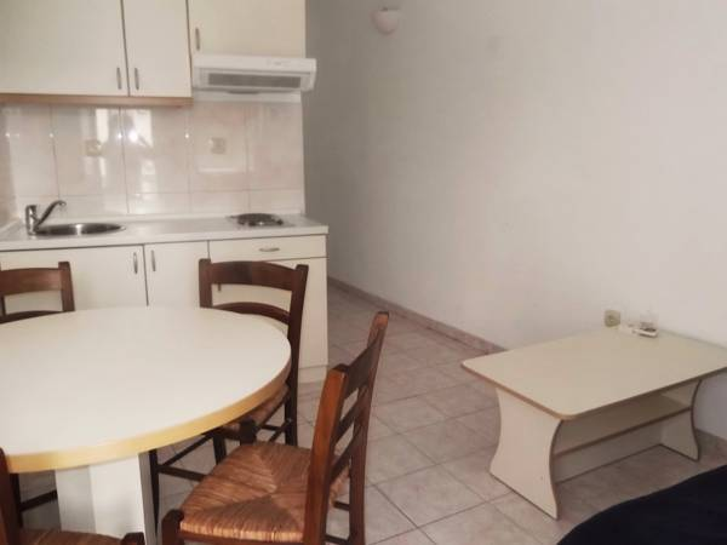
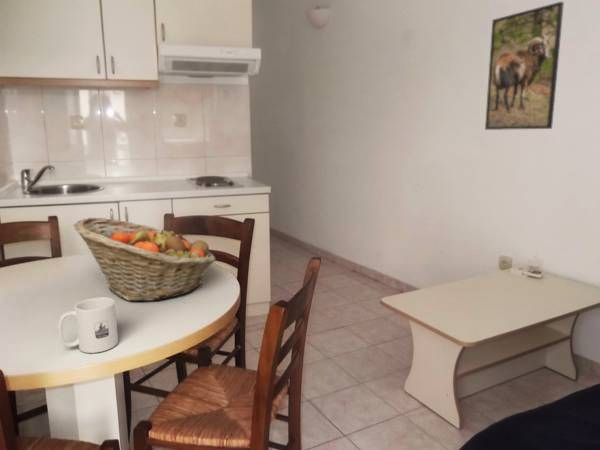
+ mug [58,297,119,354]
+ fruit basket [72,217,217,302]
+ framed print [484,1,565,131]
